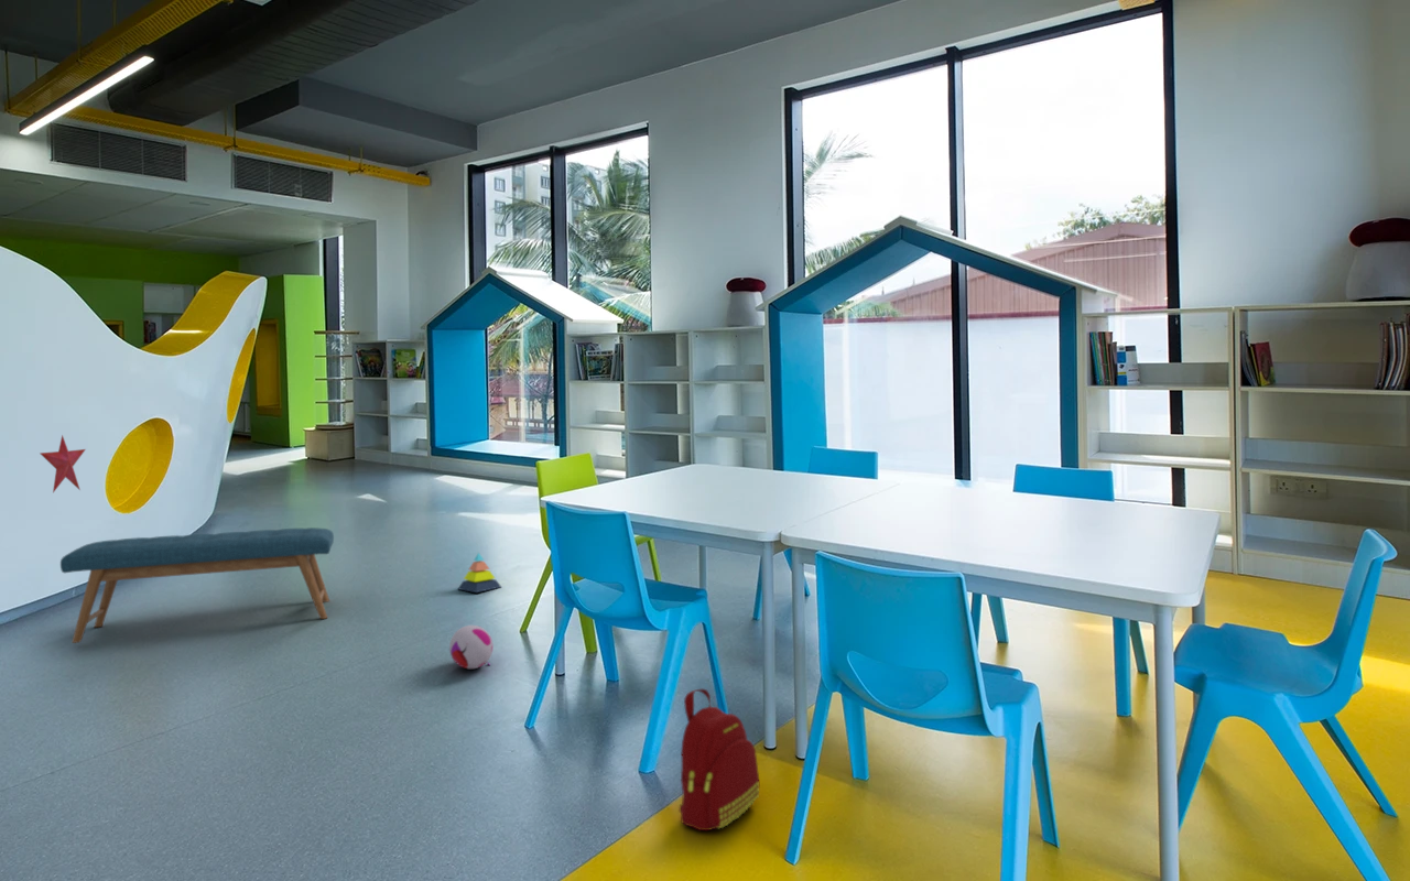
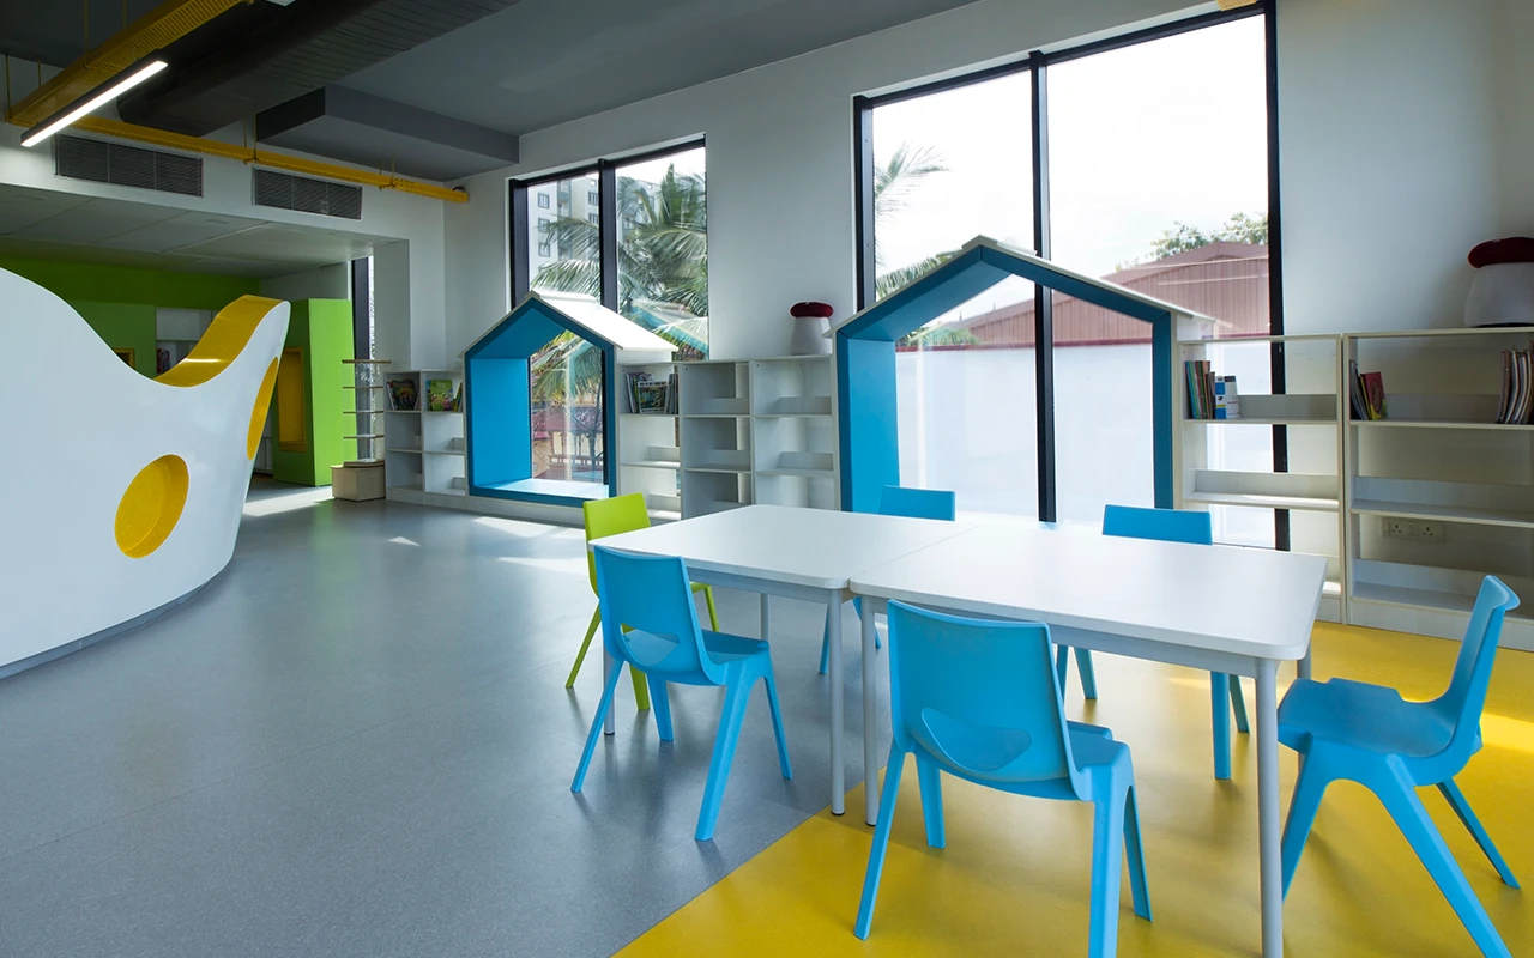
- plush toy [448,624,495,670]
- backpack [677,688,760,831]
- stacking toy [457,552,502,594]
- bench [59,526,335,644]
- decorative star [39,434,87,493]
